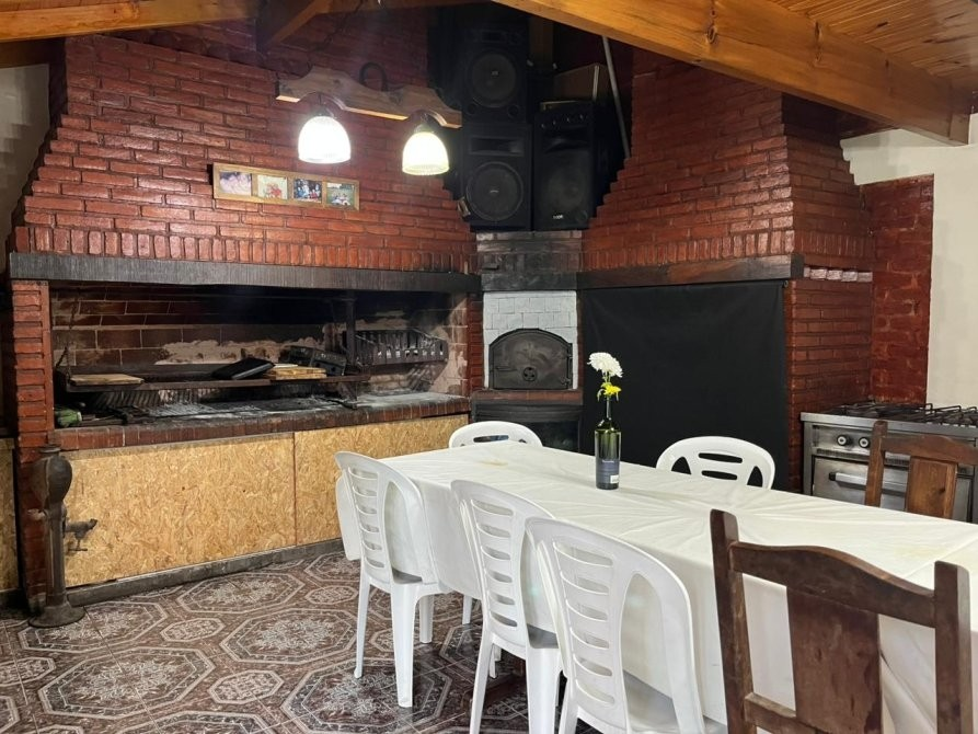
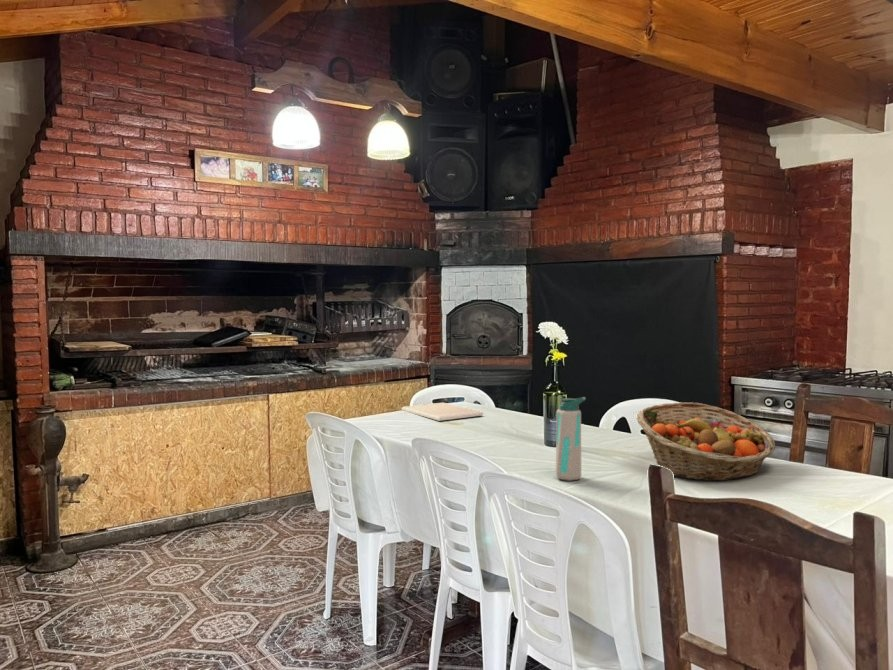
+ water bottle [555,396,587,482]
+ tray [401,402,484,422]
+ fruit basket [636,401,776,482]
